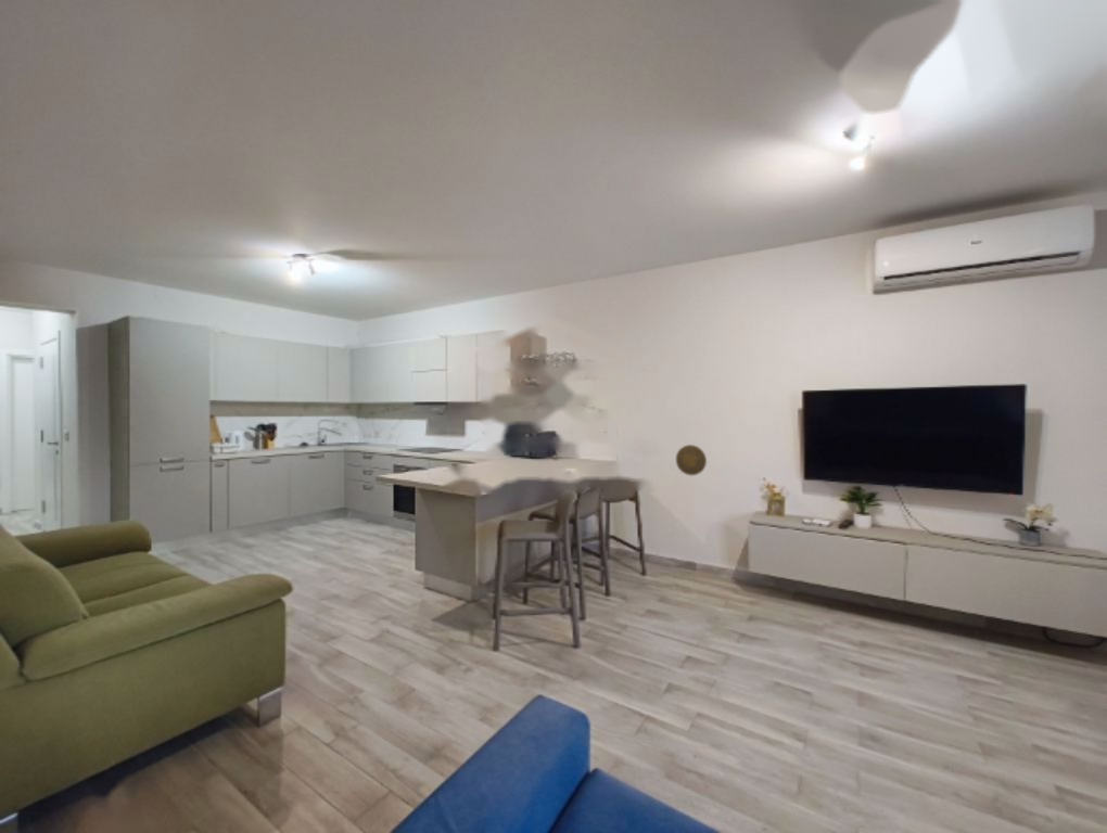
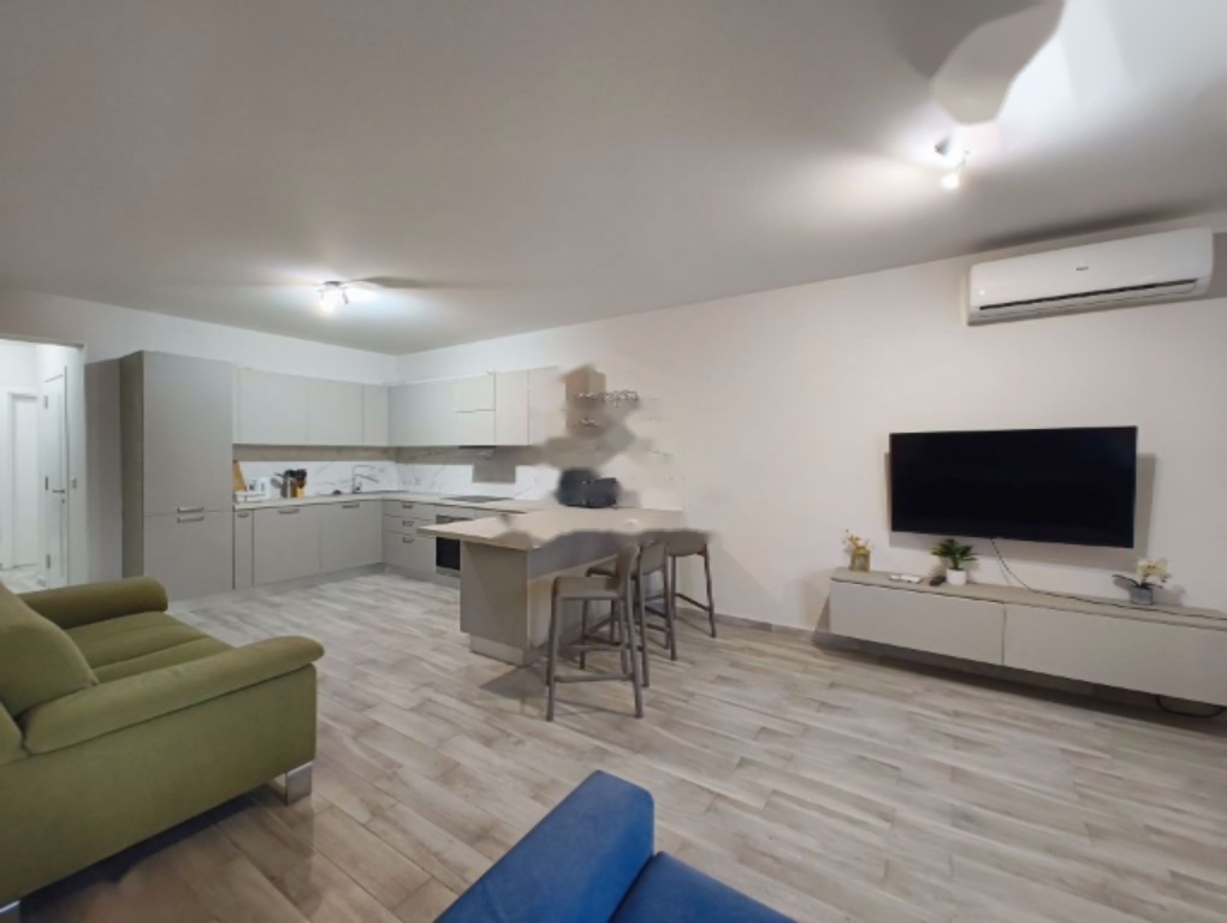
- decorative plate [675,444,708,476]
